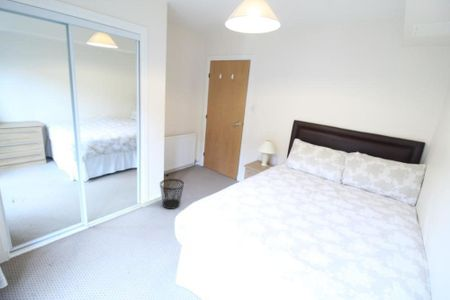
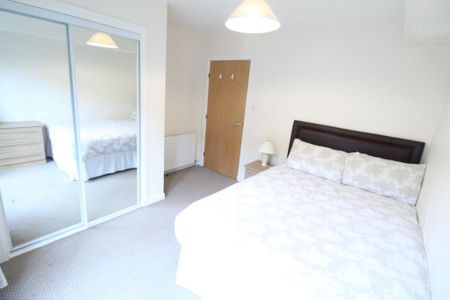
- wastebasket [159,178,185,210]
